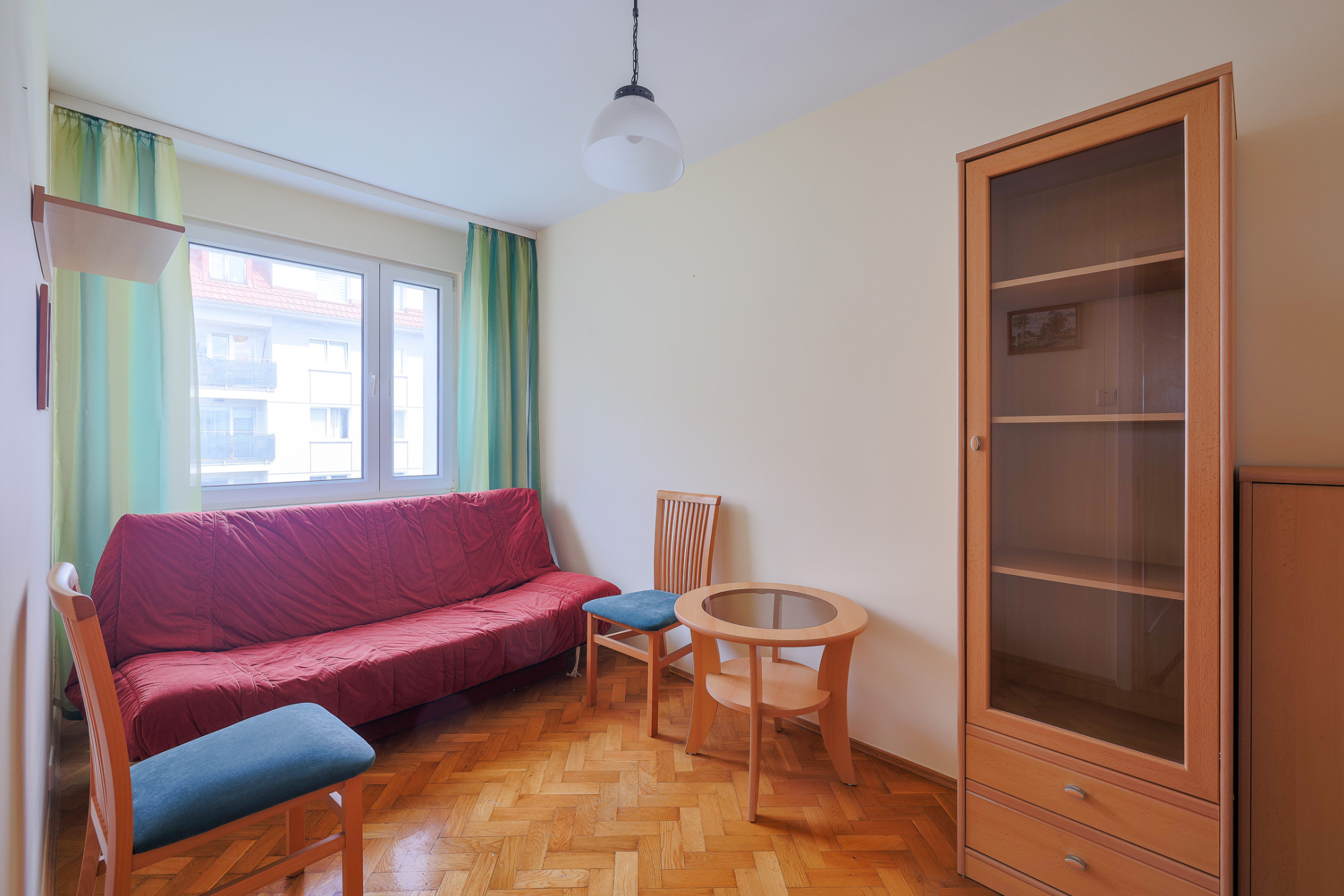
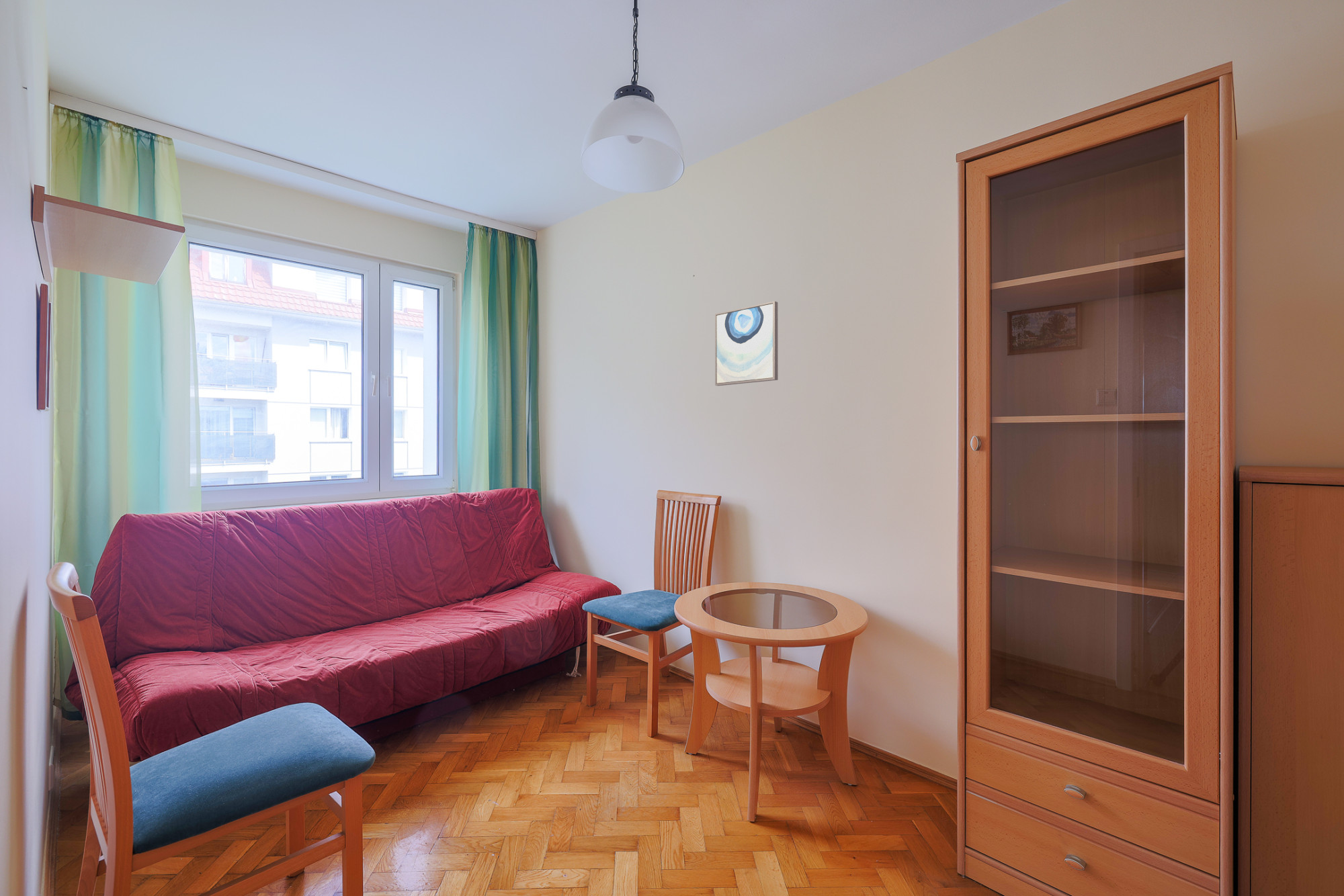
+ wall art [714,300,779,386]
